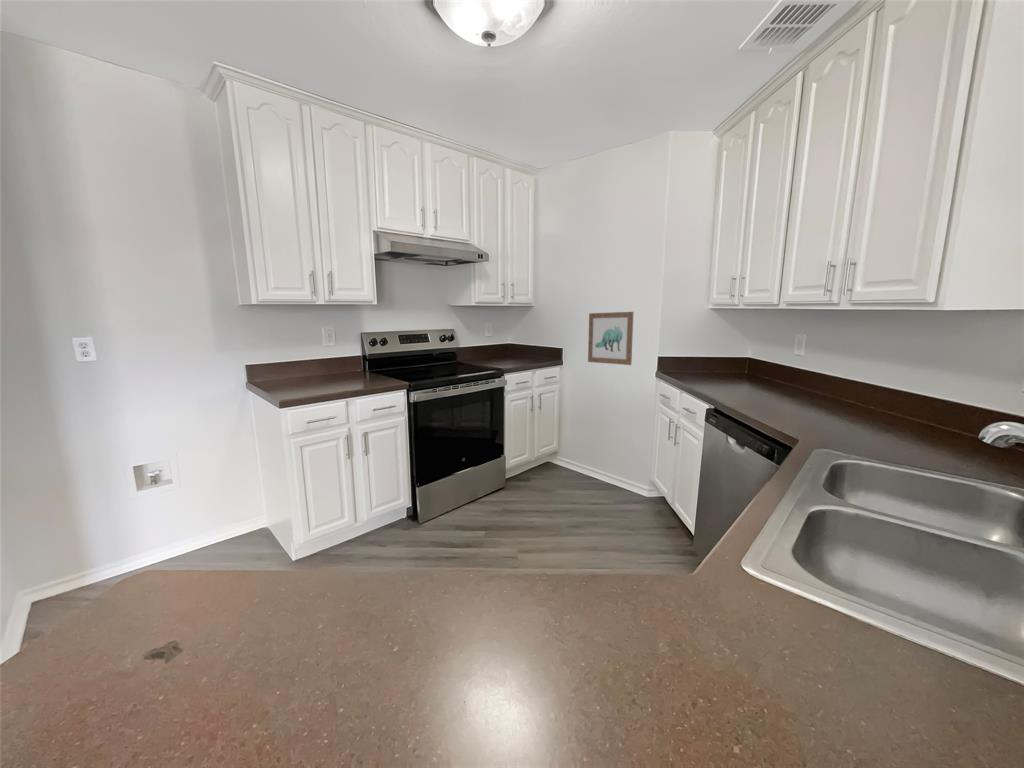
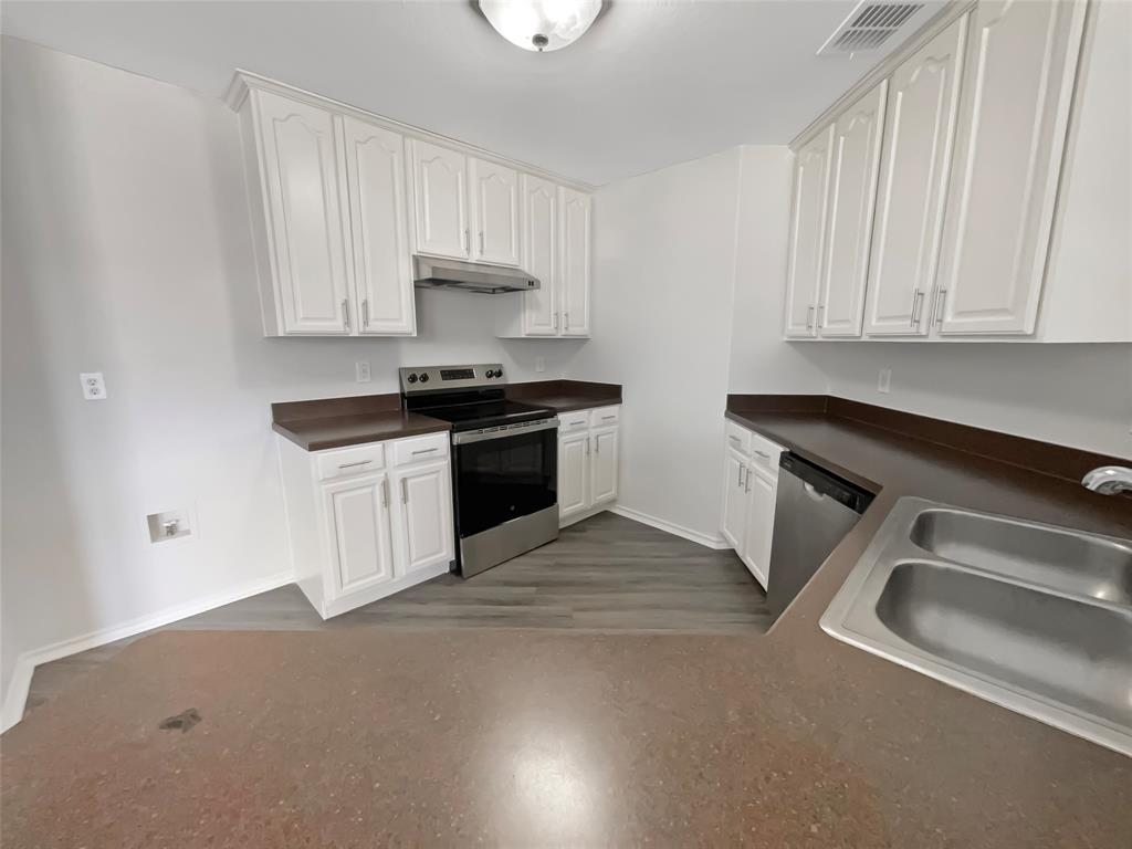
- wall art [587,311,634,366]
